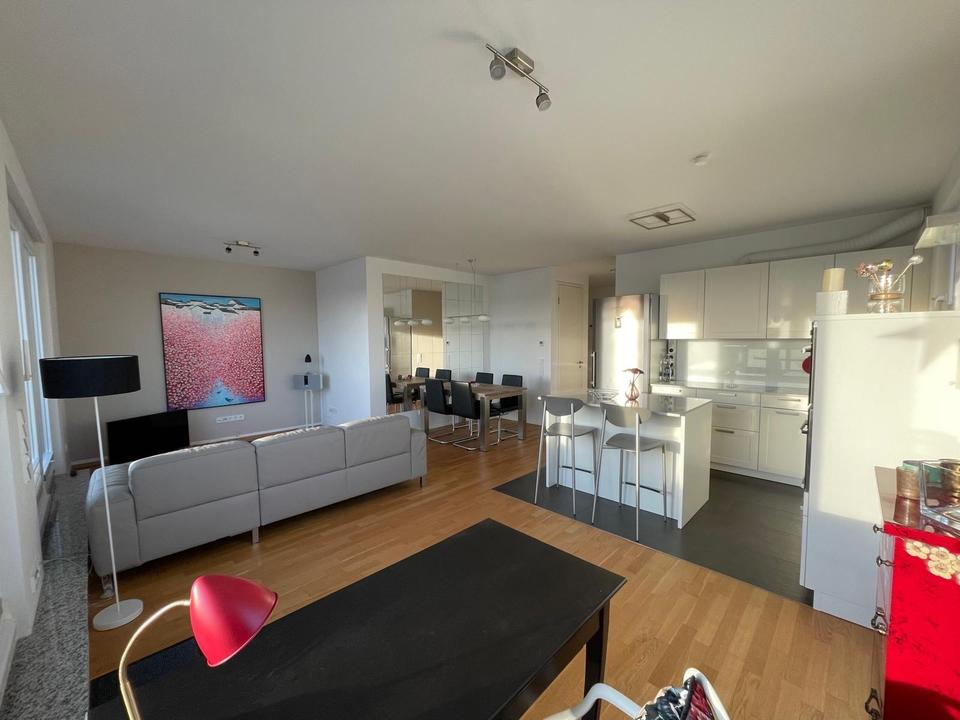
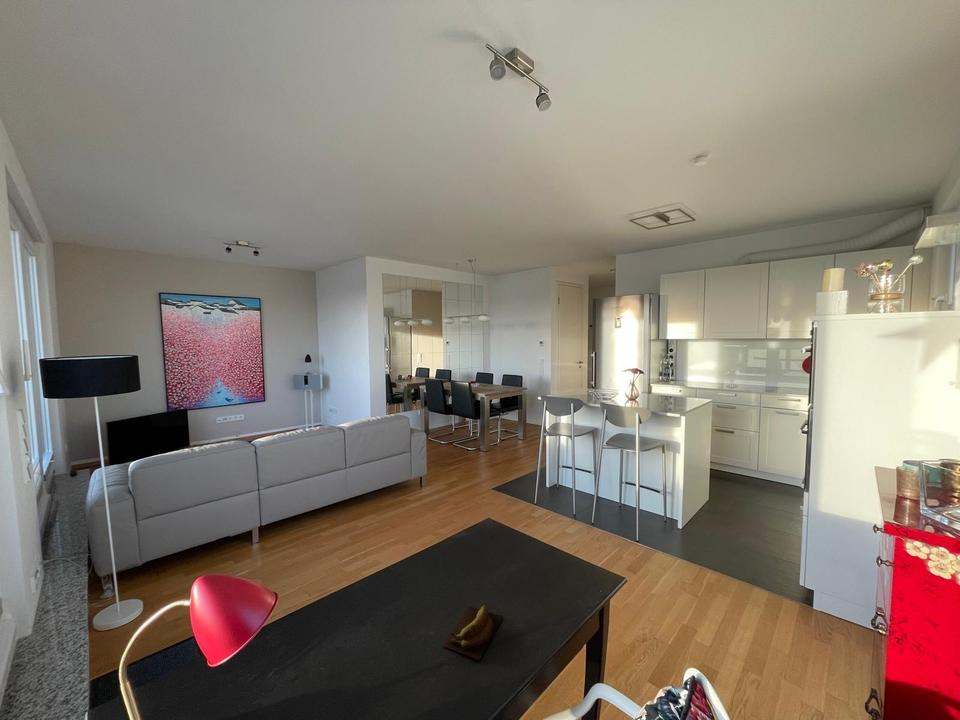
+ banana [442,604,504,661]
